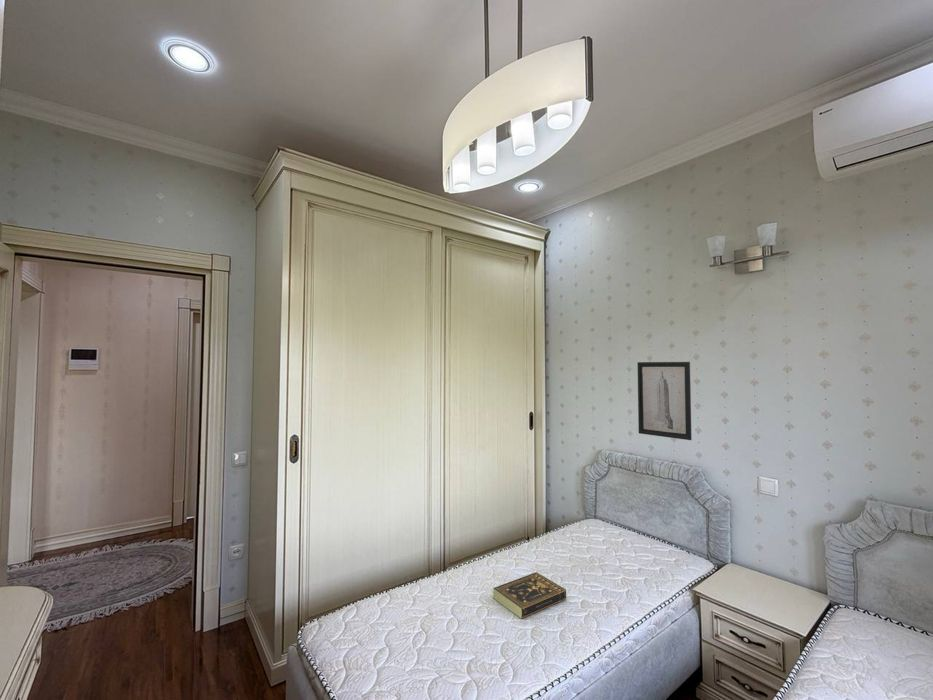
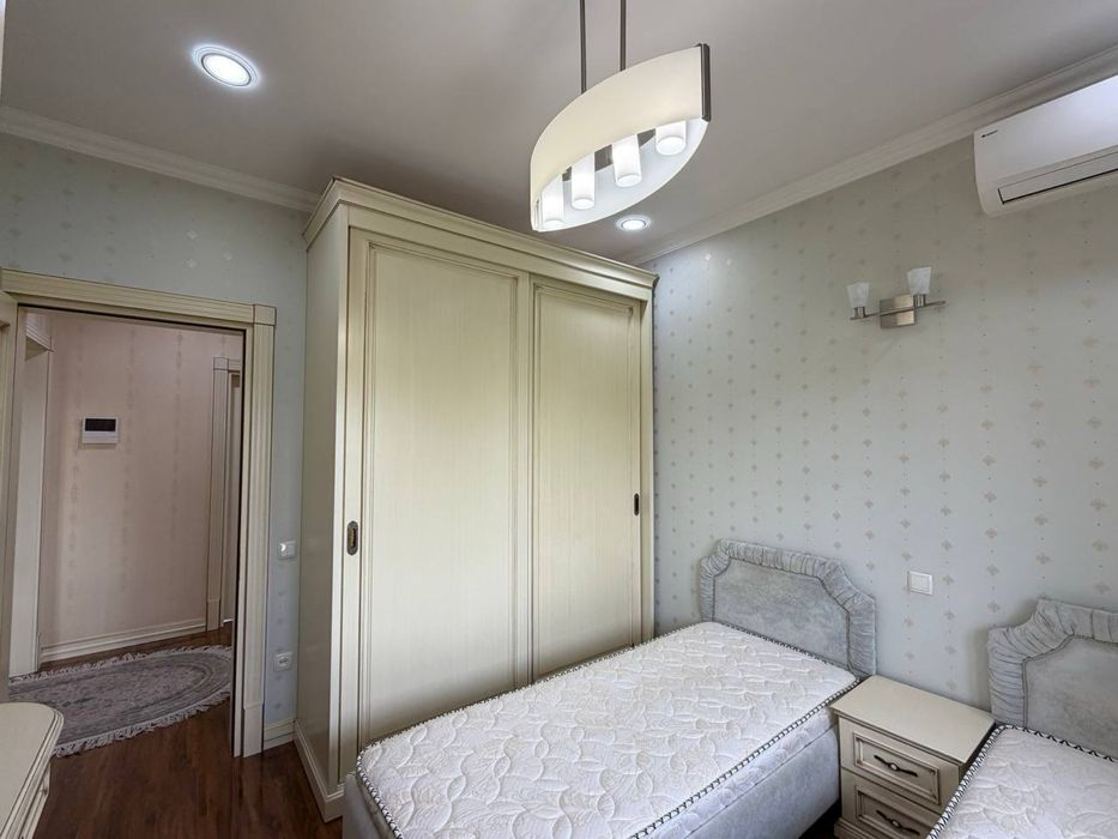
- book [492,571,567,620]
- wall art [636,361,693,441]
